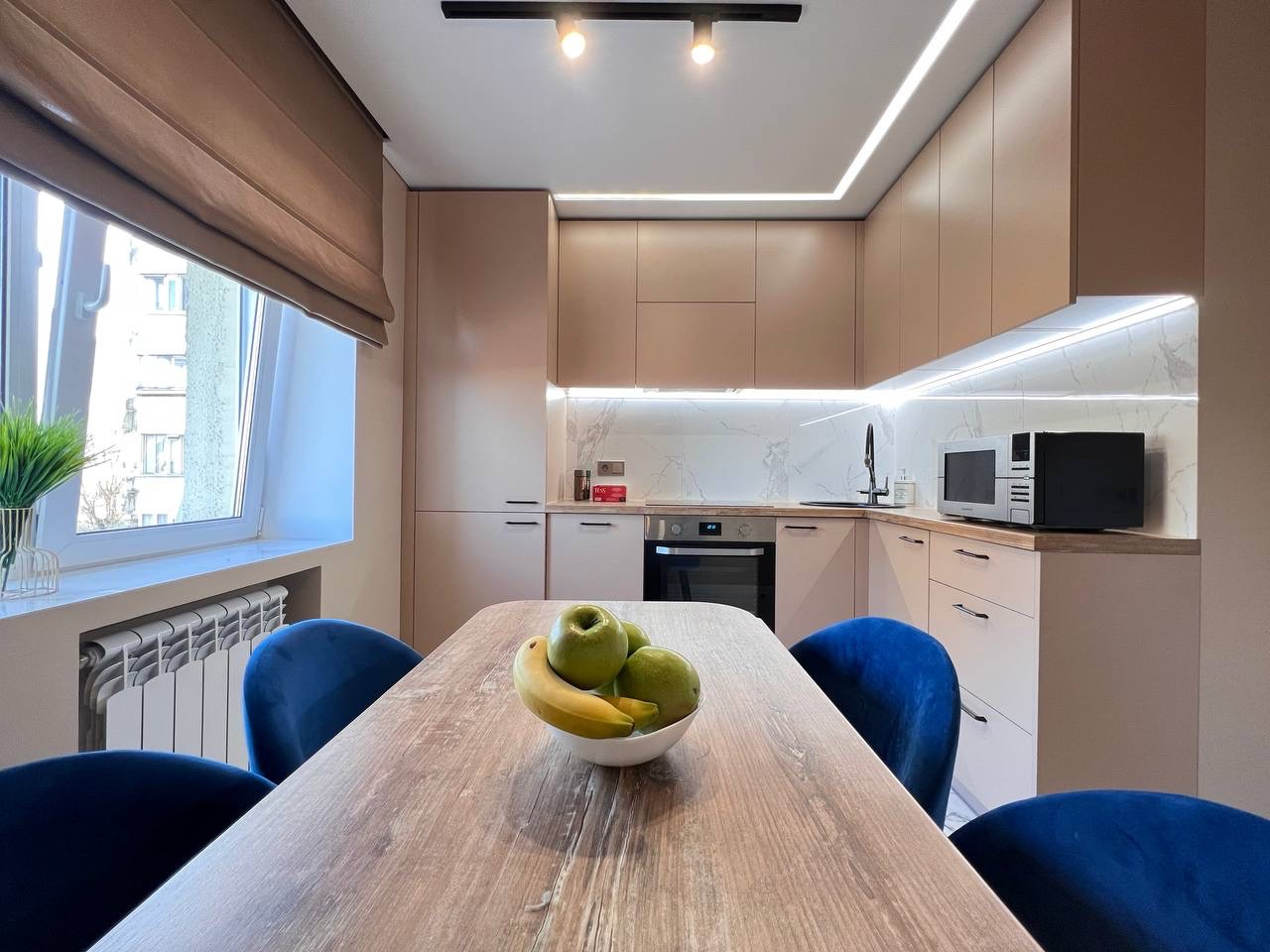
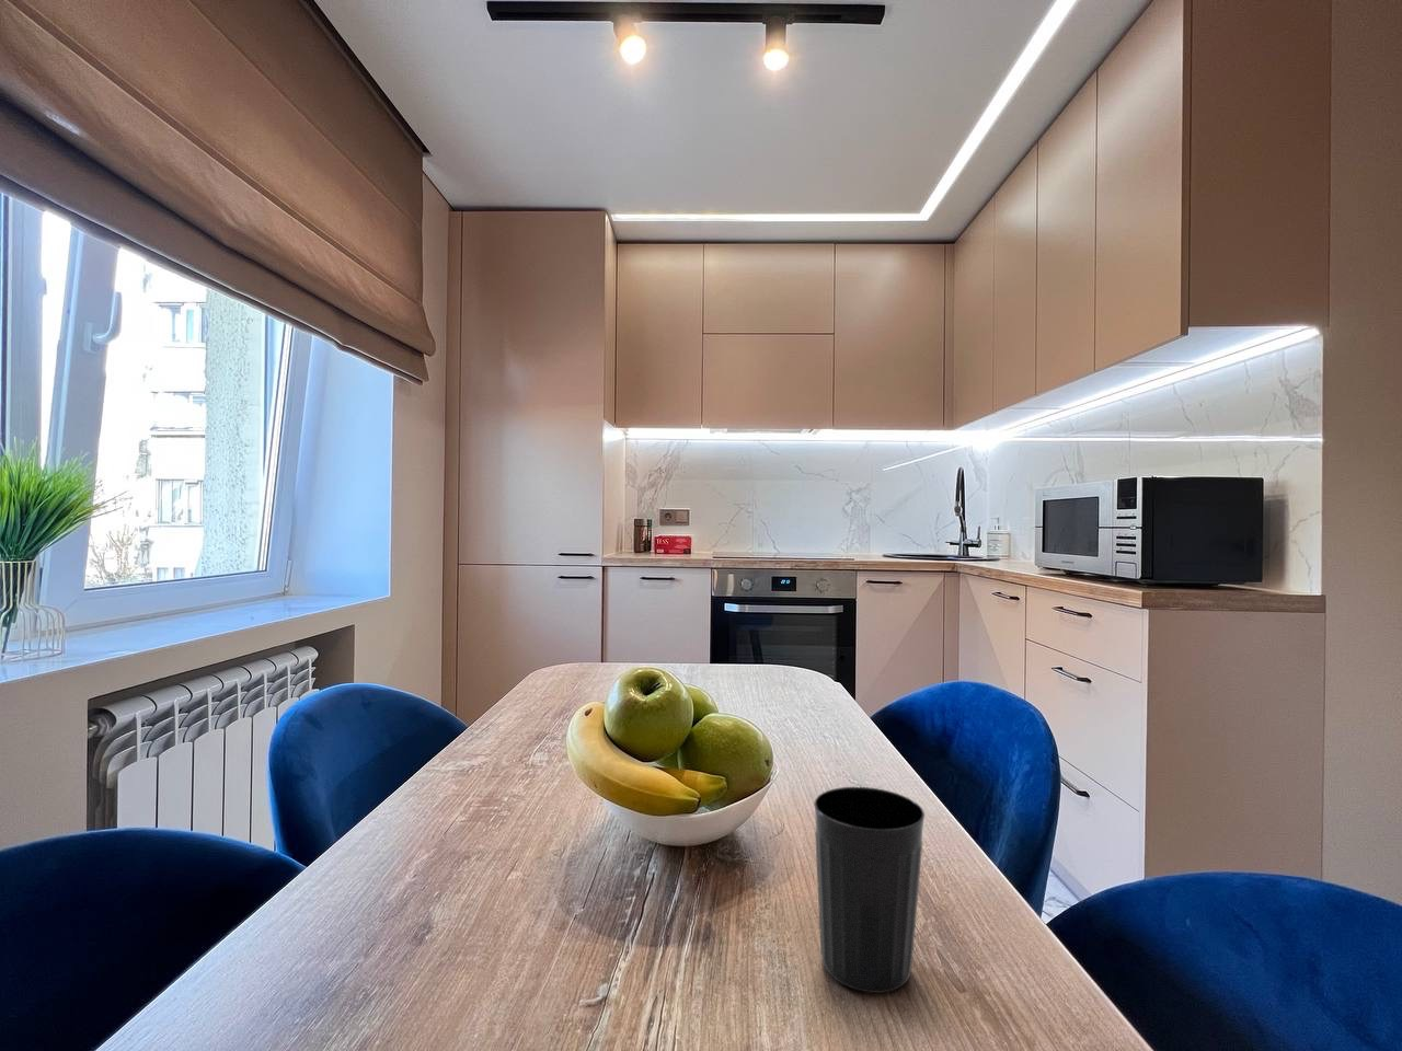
+ cup [812,786,925,994]
